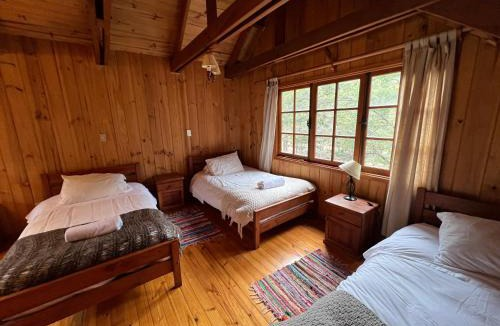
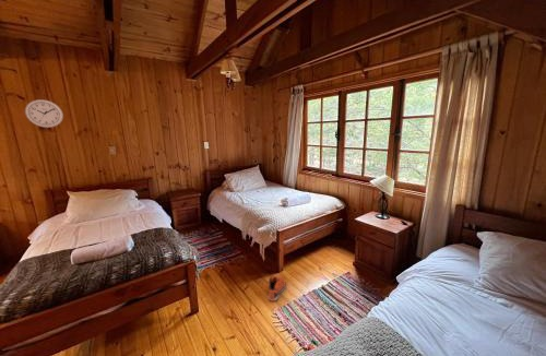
+ sneaker [268,275,287,302]
+ wall clock [24,98,64,129]
